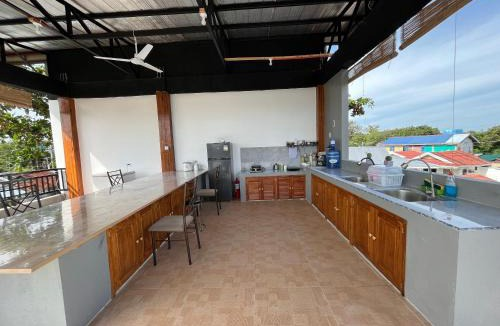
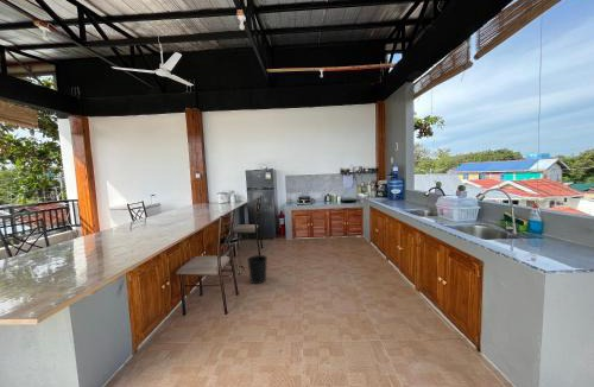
+ wastebasket [246,254,268,285]
